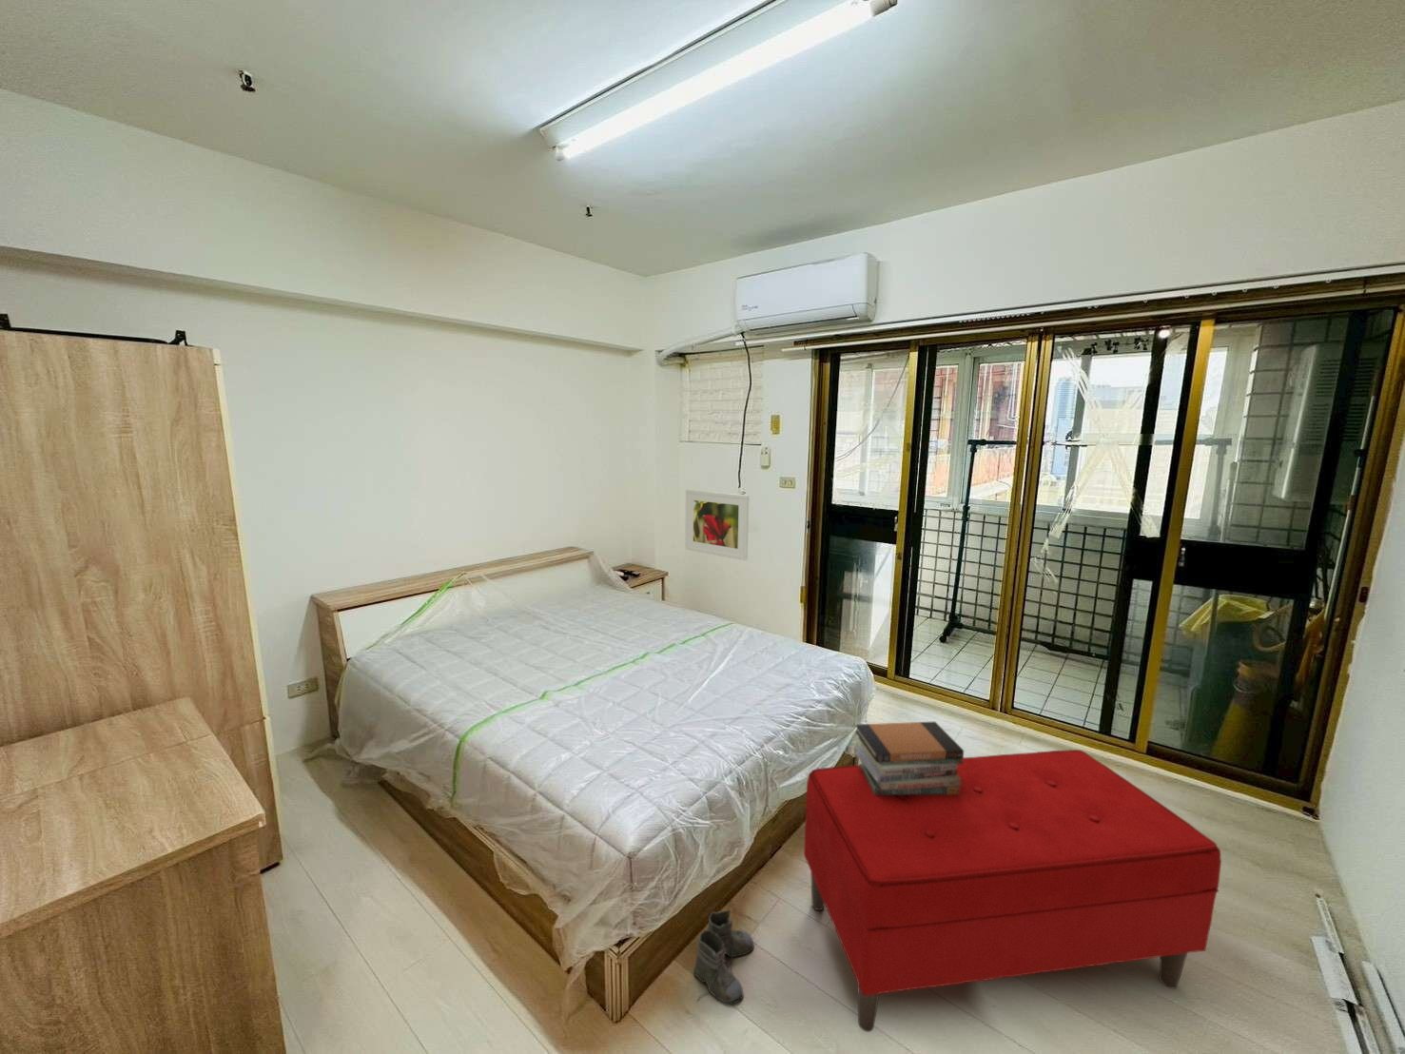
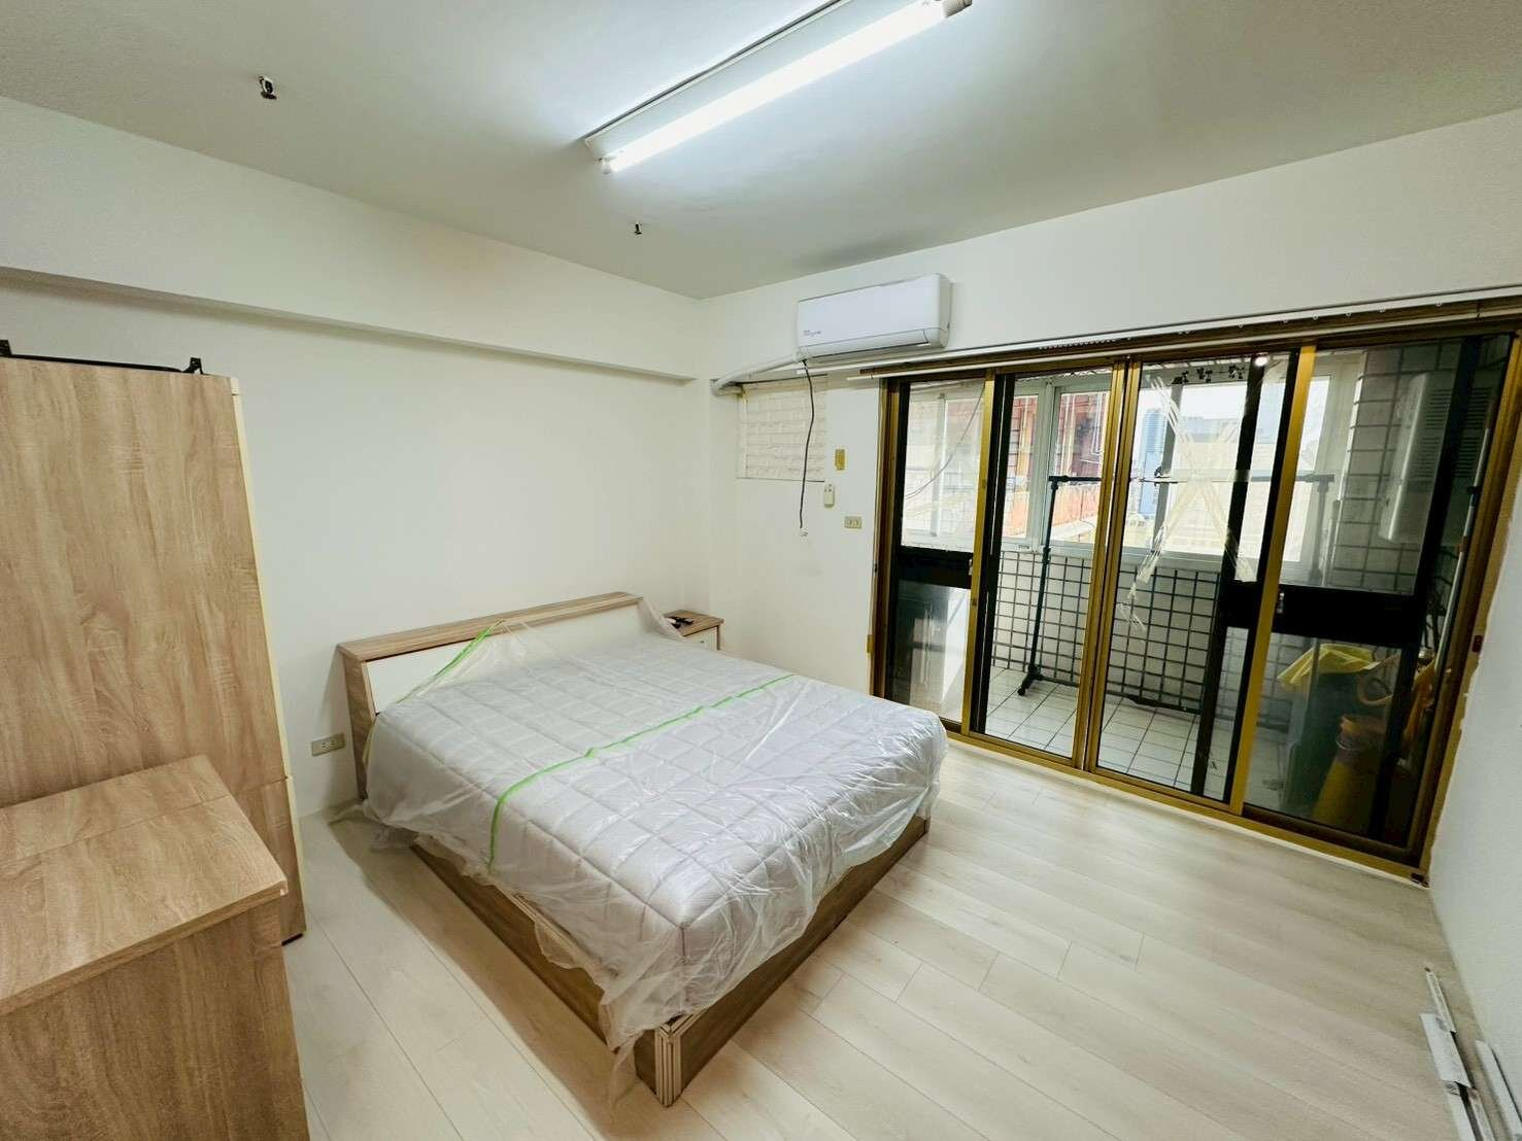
- book stack [855,720,964,795]
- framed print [685,489,750,561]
- boots [692,909,755,1005]
- bench [803,748,1222,1033]
